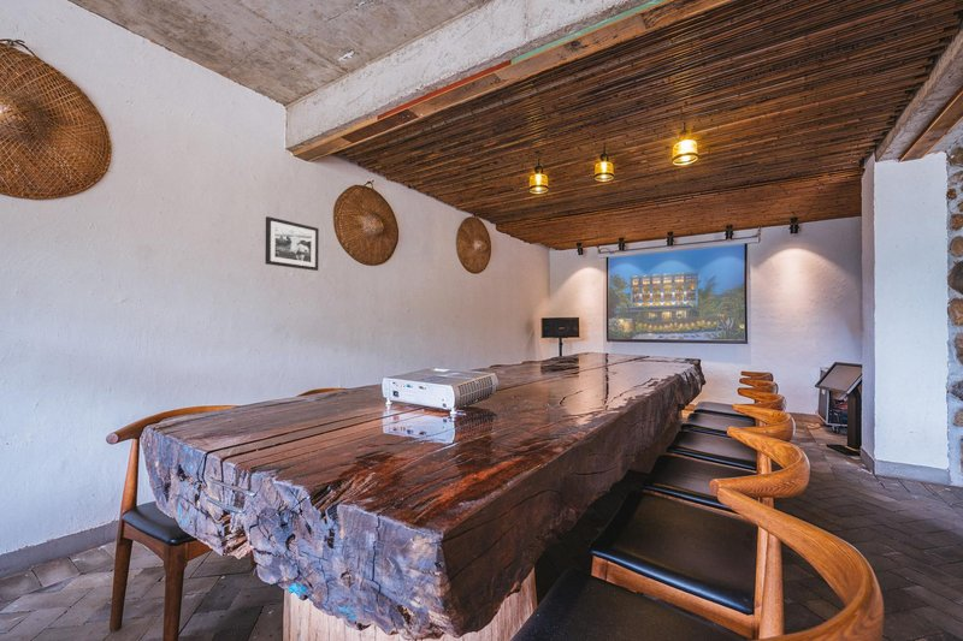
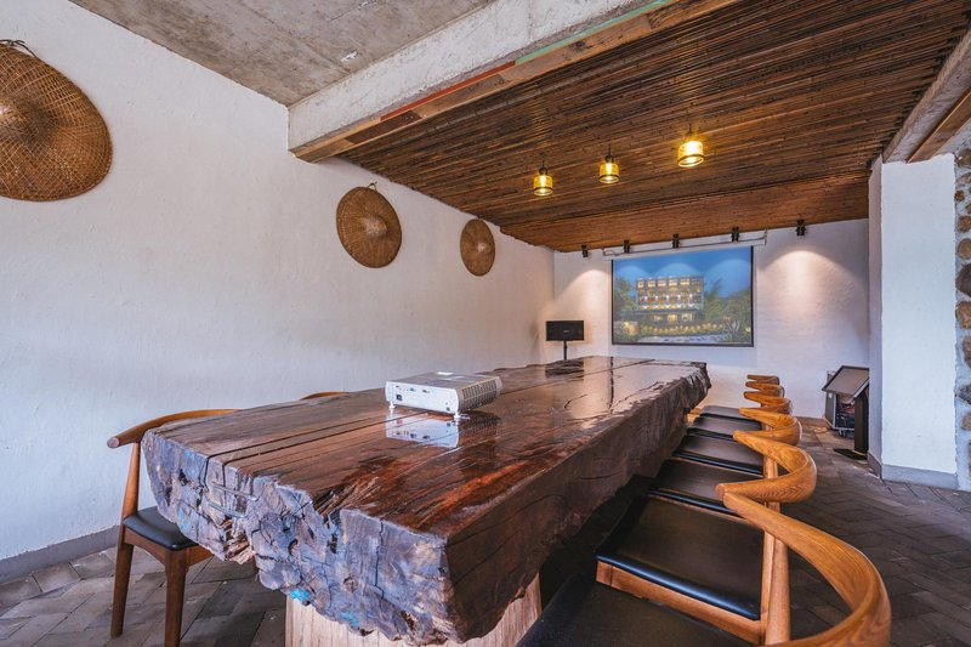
- picture frame [264,215,320,272]
